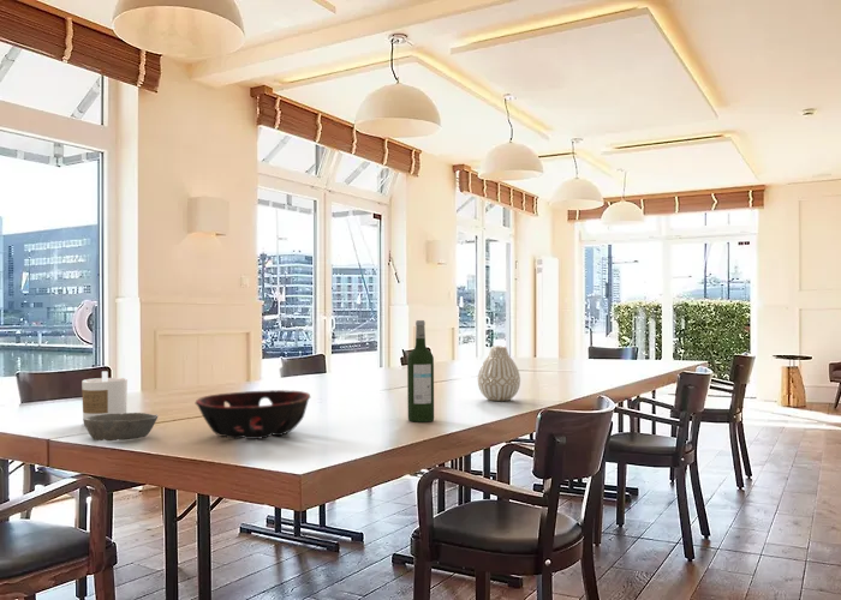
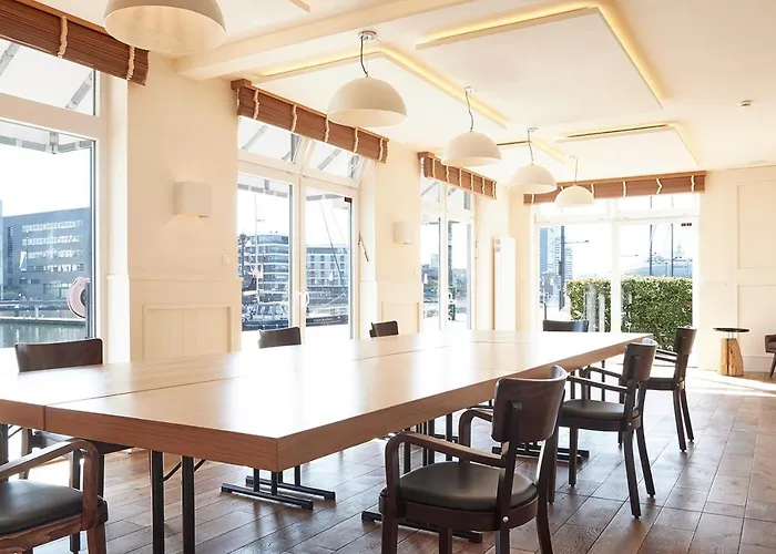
- bowl [82,412,159,443]
- decorative bowl [195,389,311,440]
- vase [477,344,521,402]
- candle [80,371,129,426]
- wine bottle [406,319,435,424]
